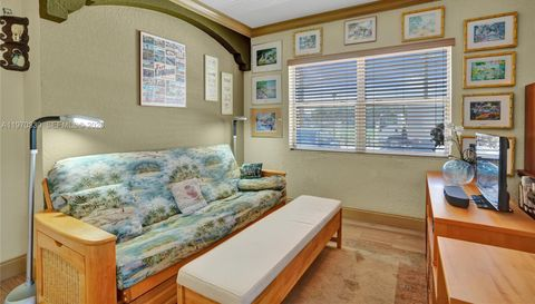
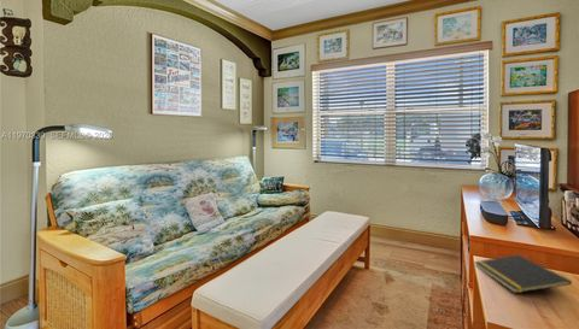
+ notepad [473,253,573,294]
